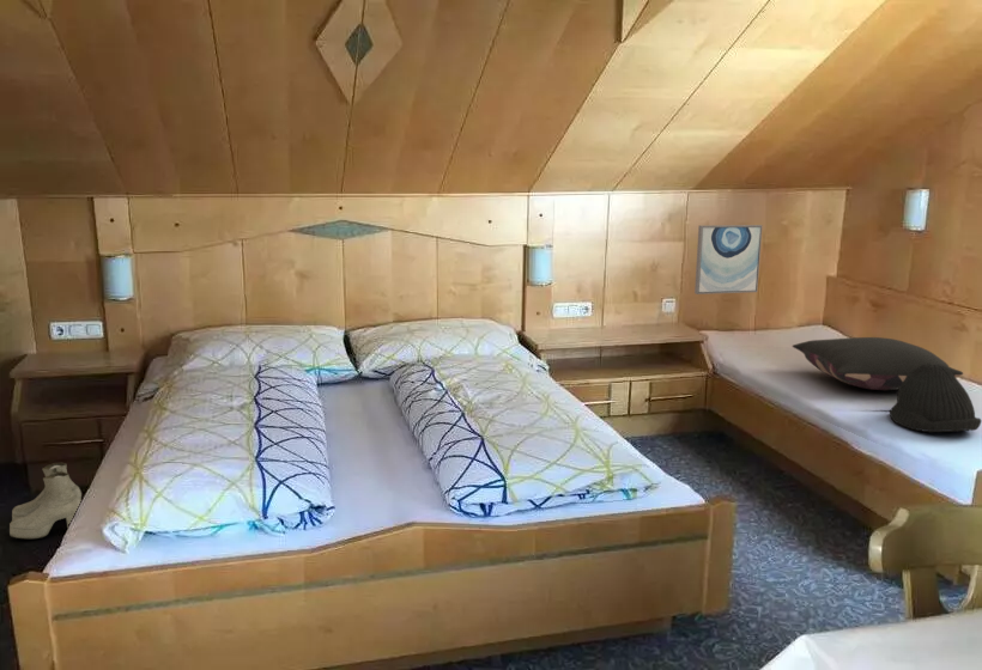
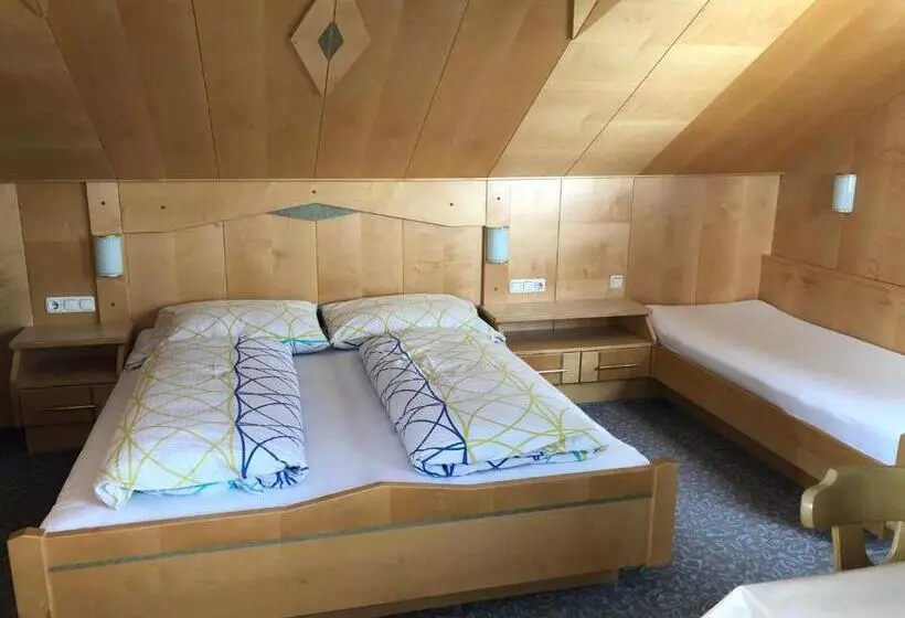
- hat [889,364,982,433]
- pillow [790,336,964,391]
- boots [8,462,83,540]
- wall art [693,224,763,296]
